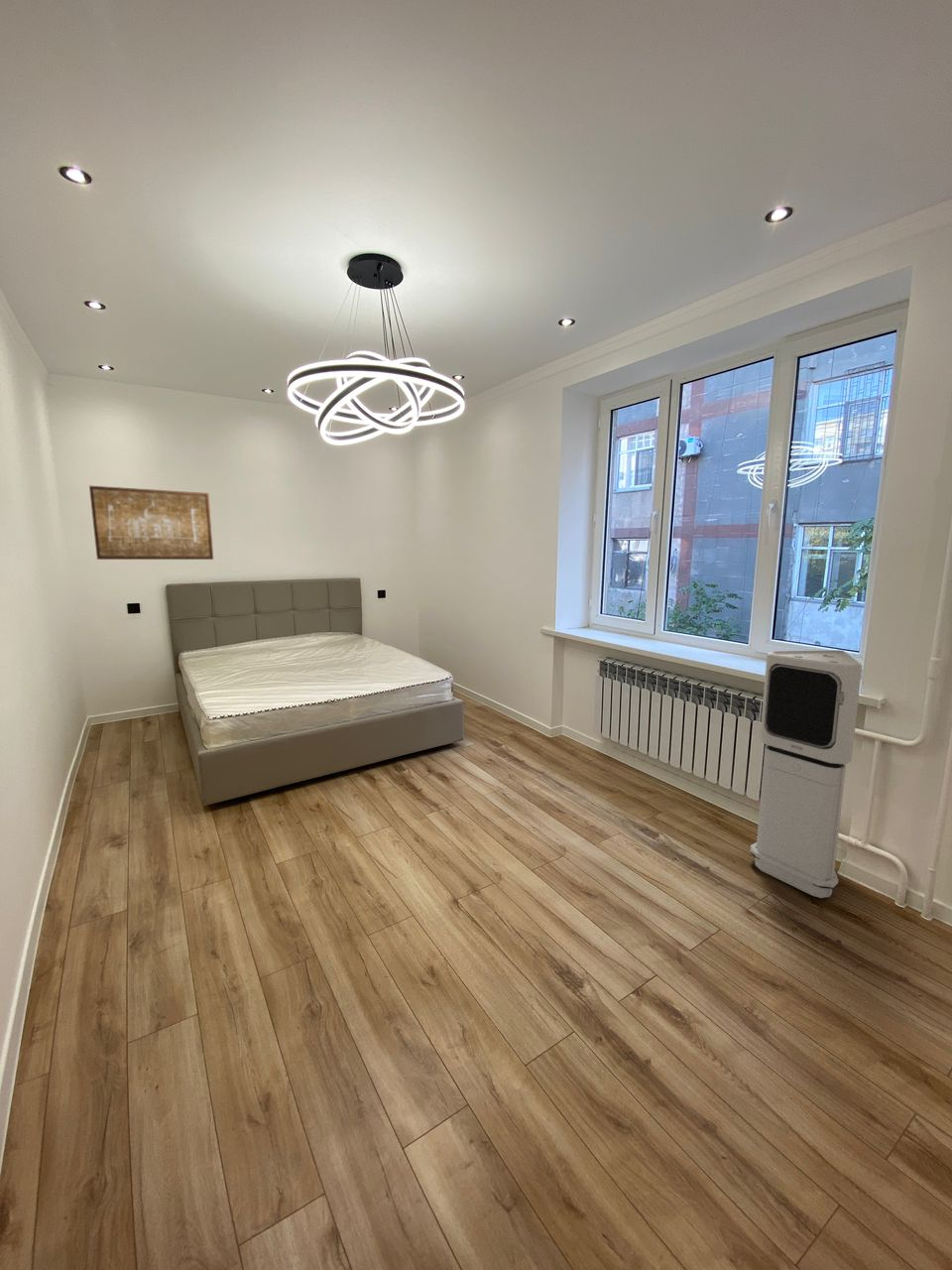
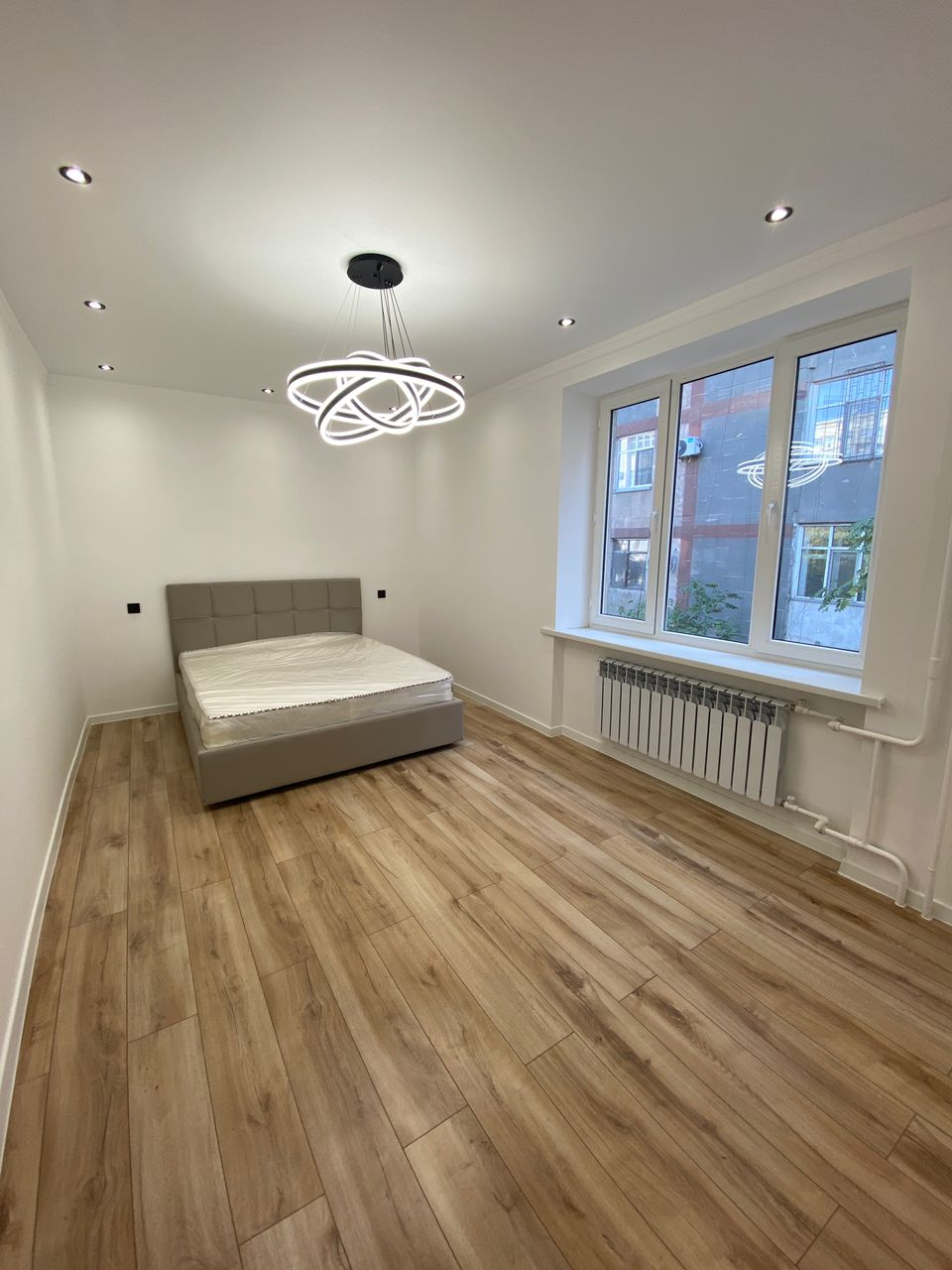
- wall art [88,485,214,561]
- air purifier [750,649,863,899]
